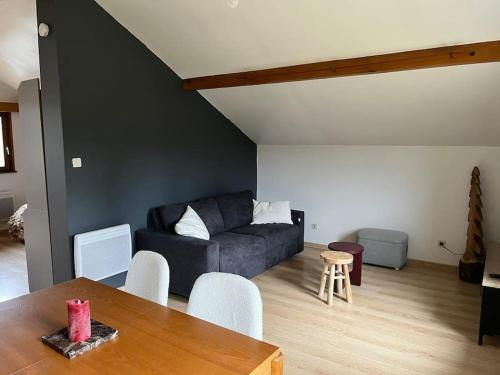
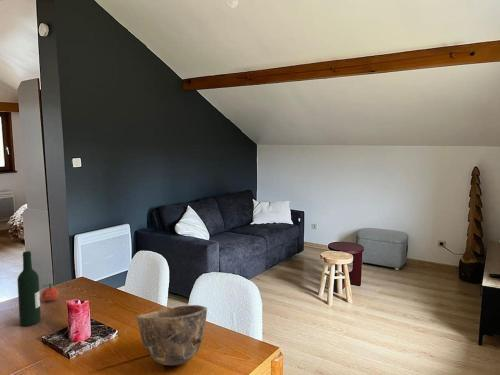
+ apple [41,283,60,302]
+ bowl [136,304,208,366]
+ wine bottle [16,250,42,327]
